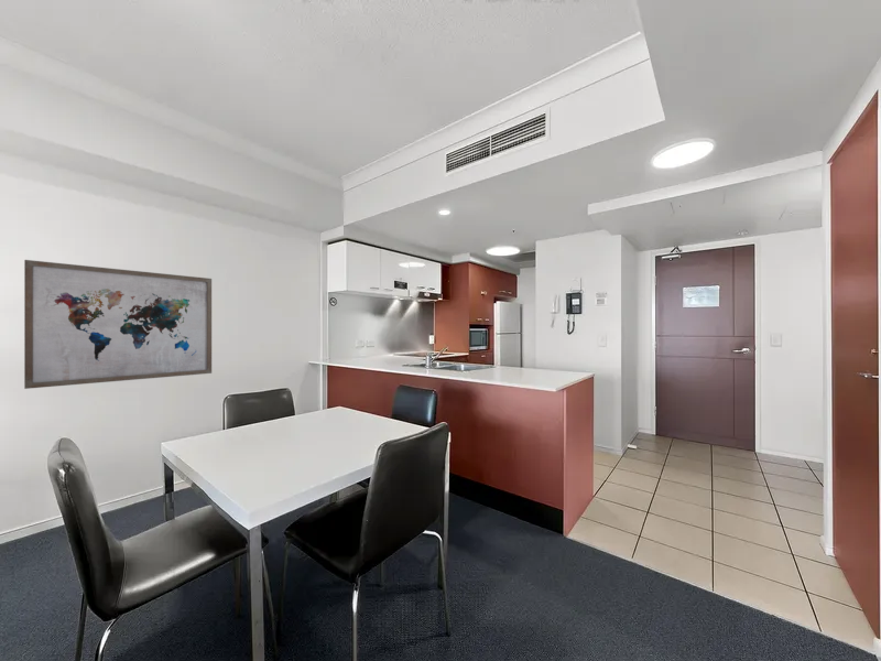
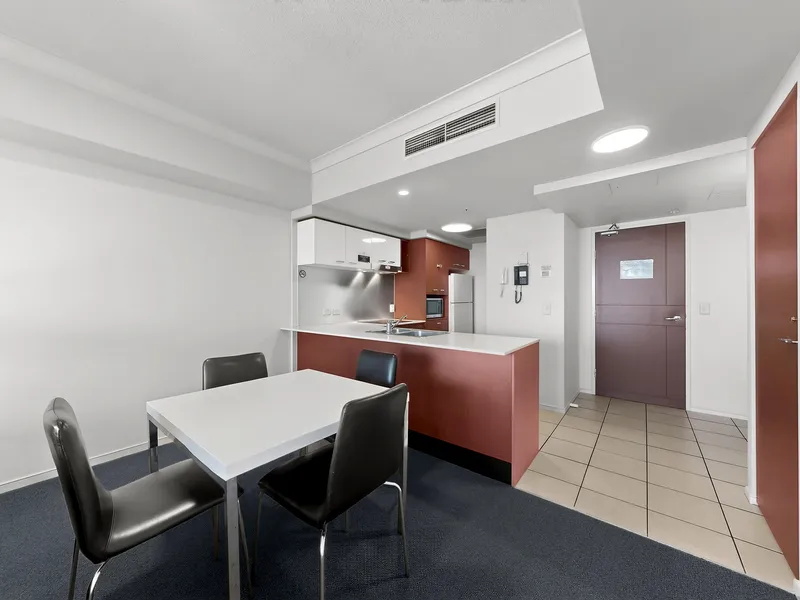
- wall art [23,259,213,390]
